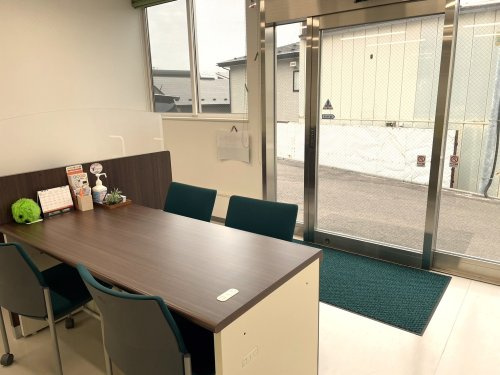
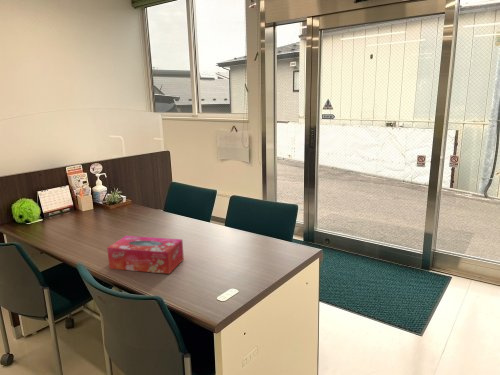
+ tissue box [106,235,185,275]
